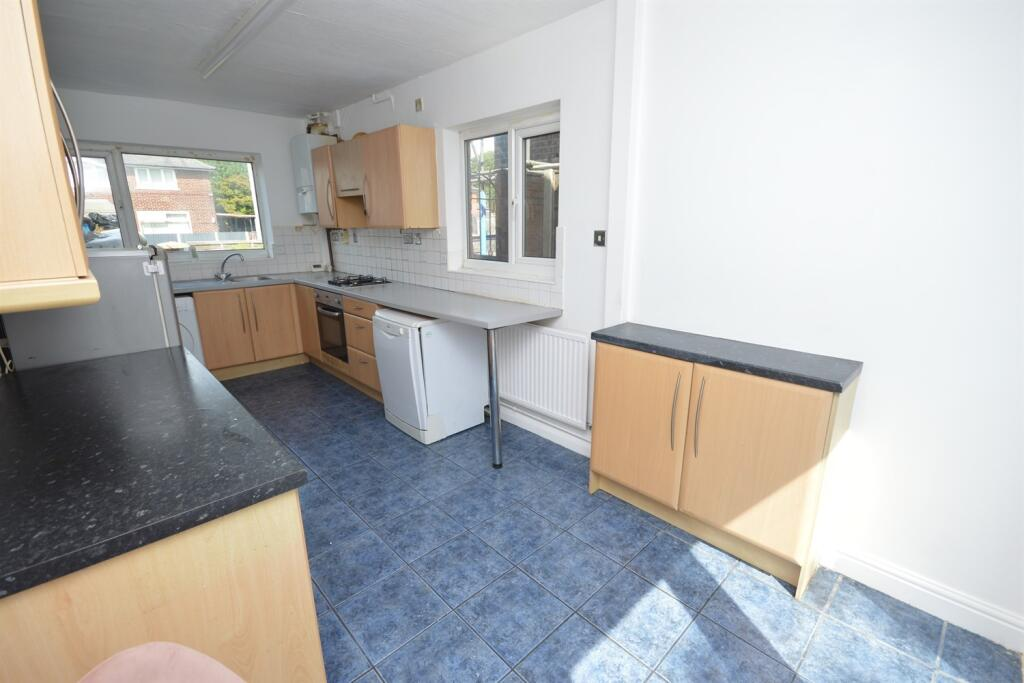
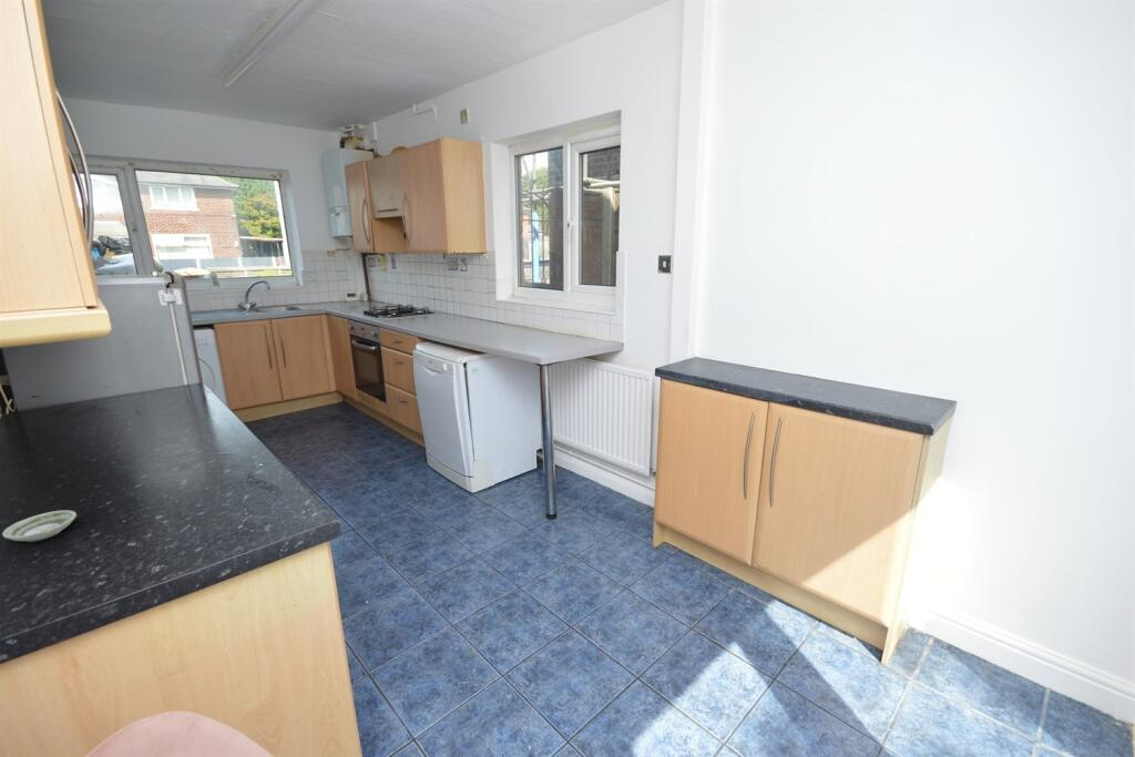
+ saucer [1,510,78,543]
